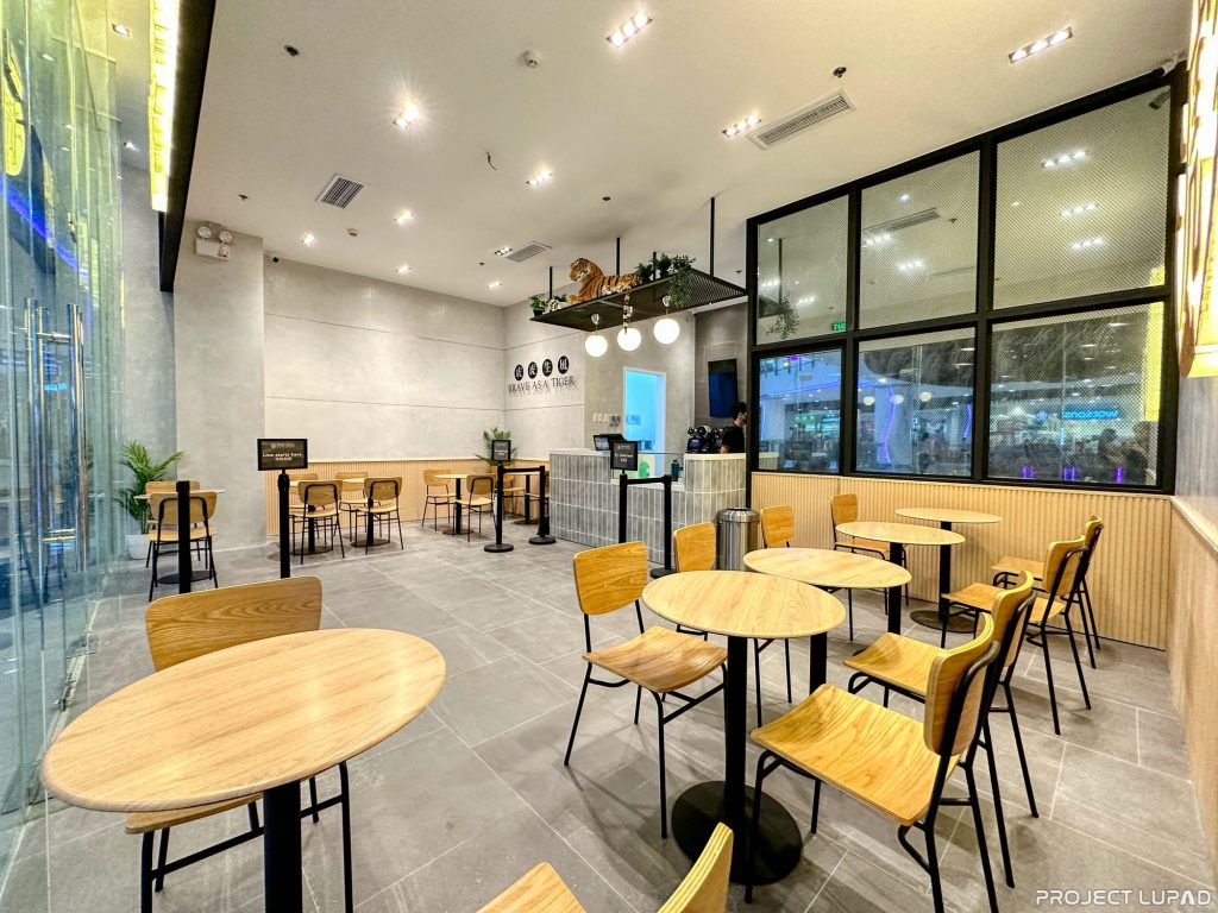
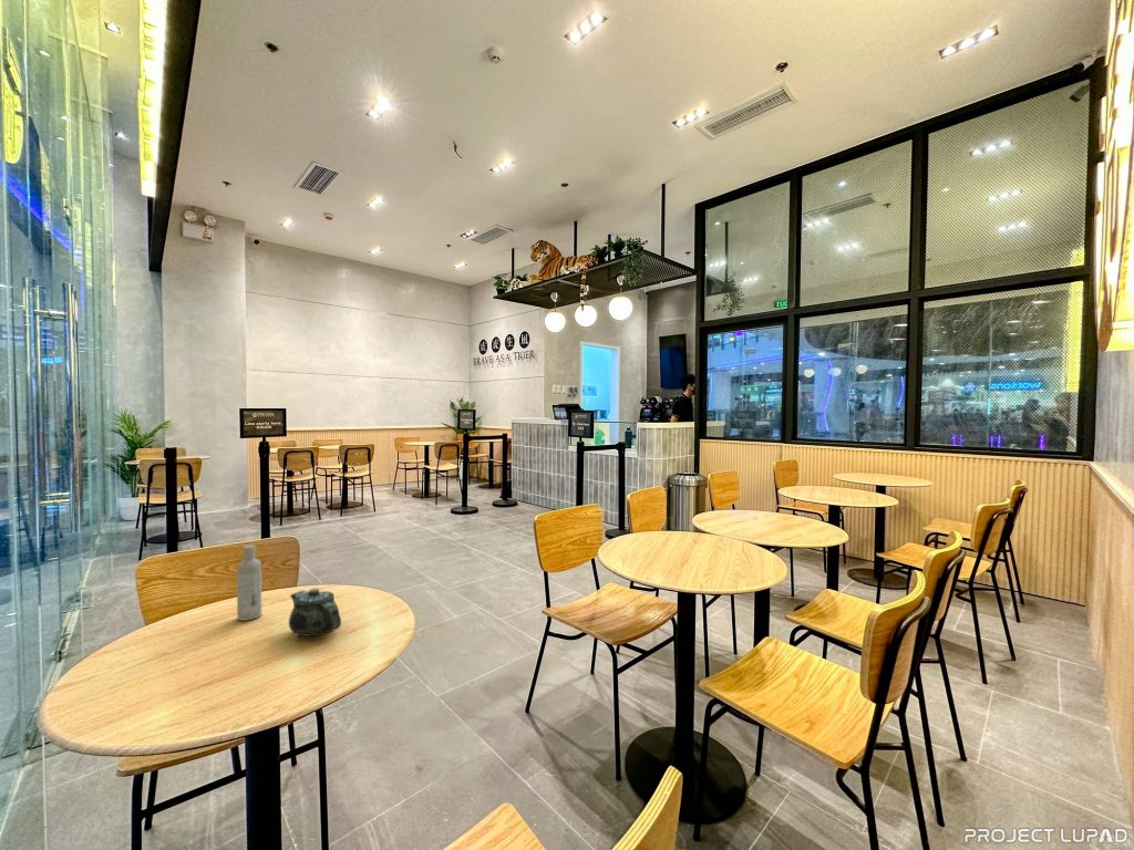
+ chinaware [288,587,342,638]
+ bottle [236,545,262,622]
